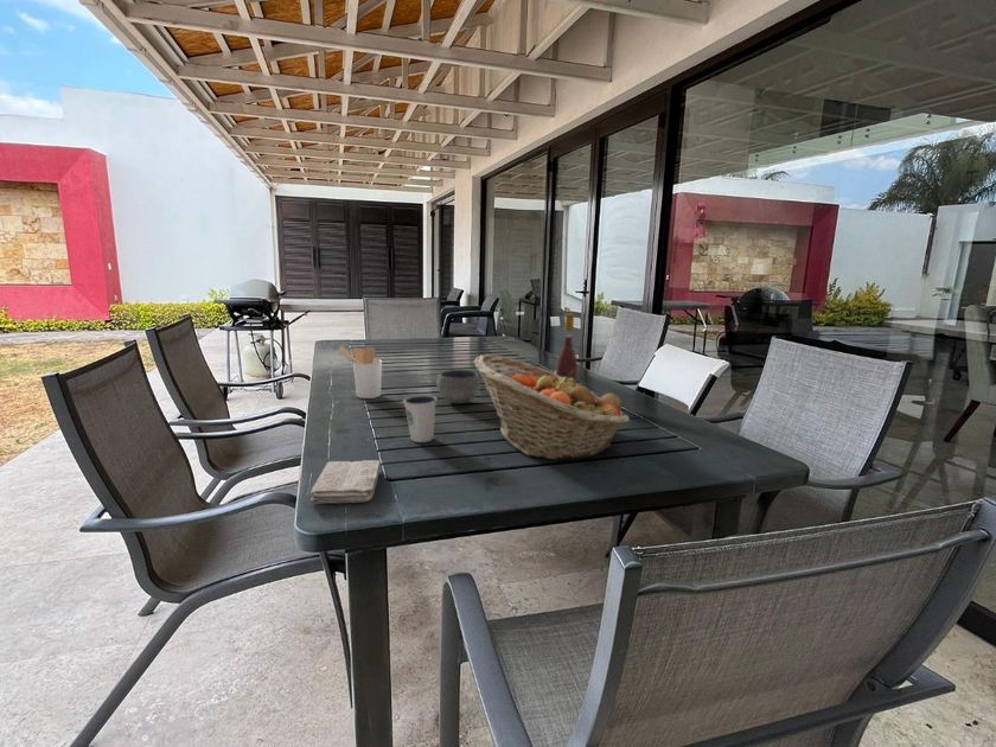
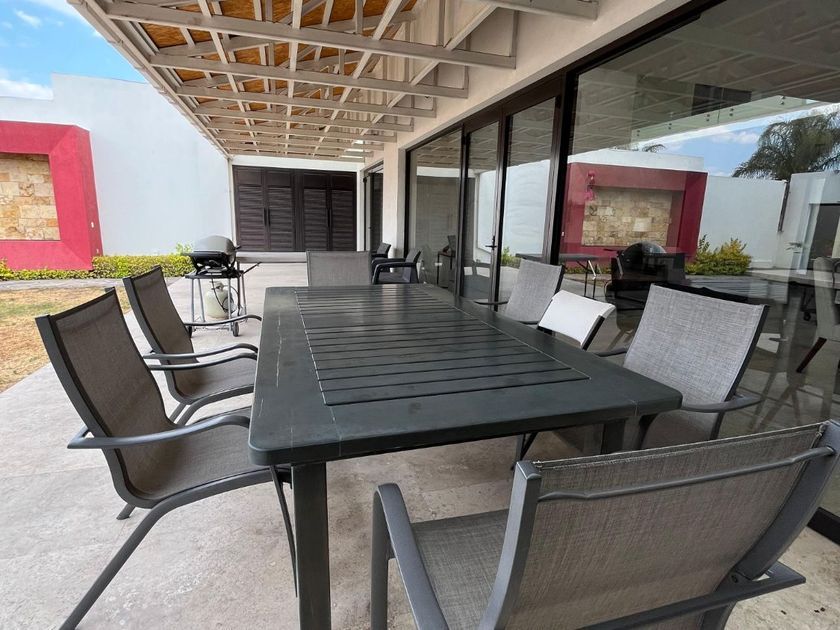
- bowl [435,369,481,404]
- dixie cup [402,394,438,443]
- fruit basket [472,353,631,461]
- wine bottle [554,312,579,384]
- washcloth [309,459,382,505]
- utensil holder [338,345,383,400]
